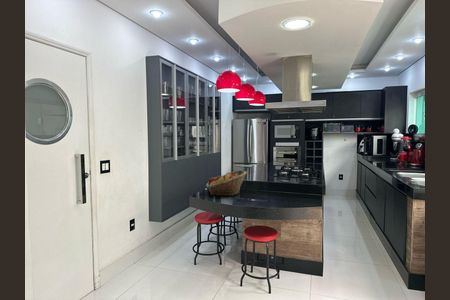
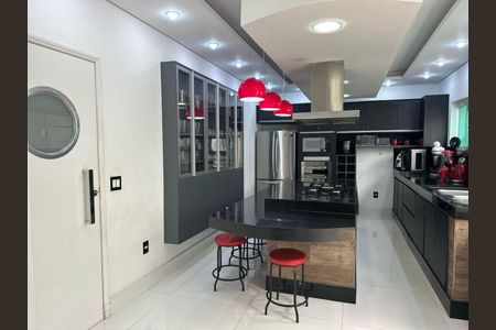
- fruit basket [205,169,248,197]
